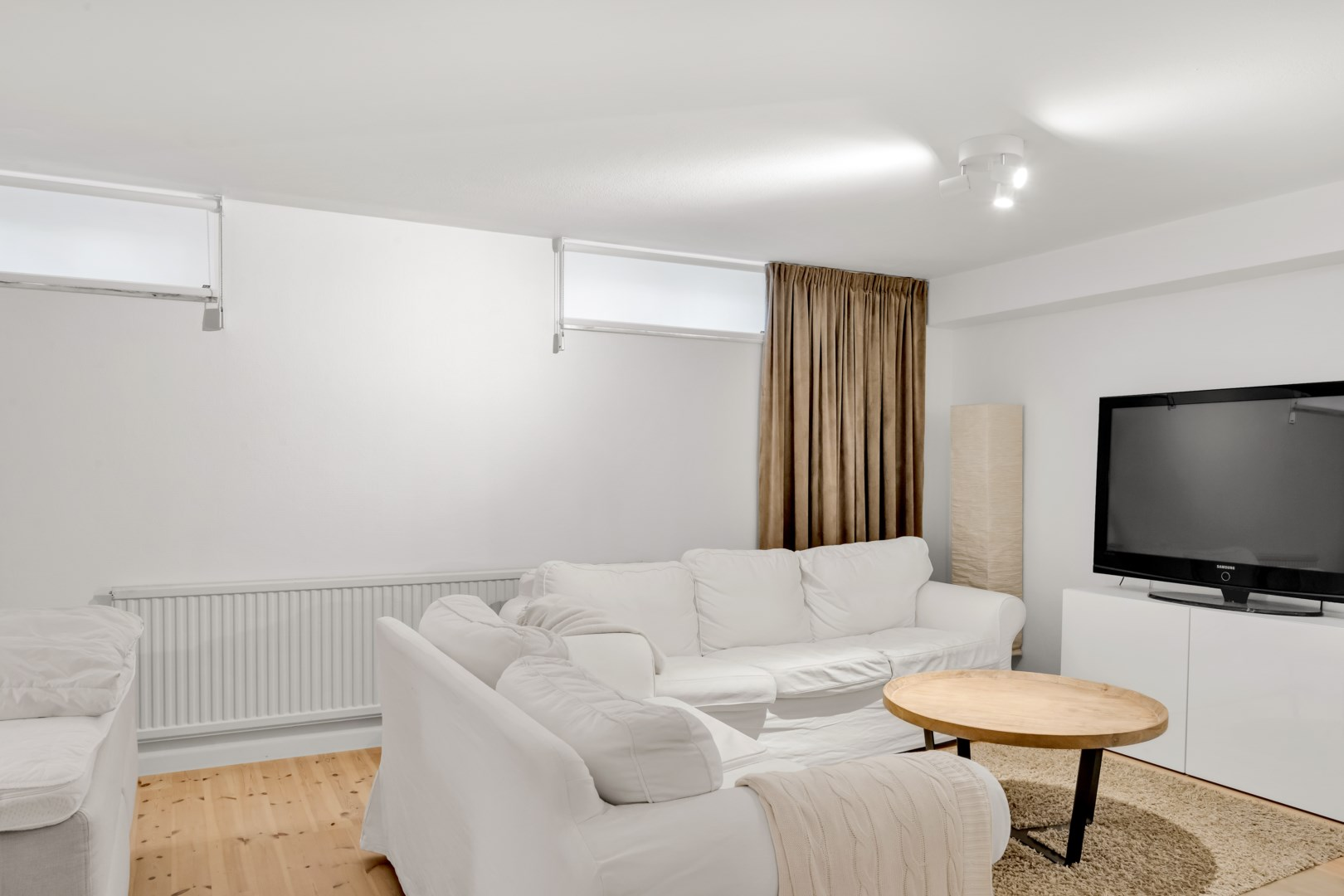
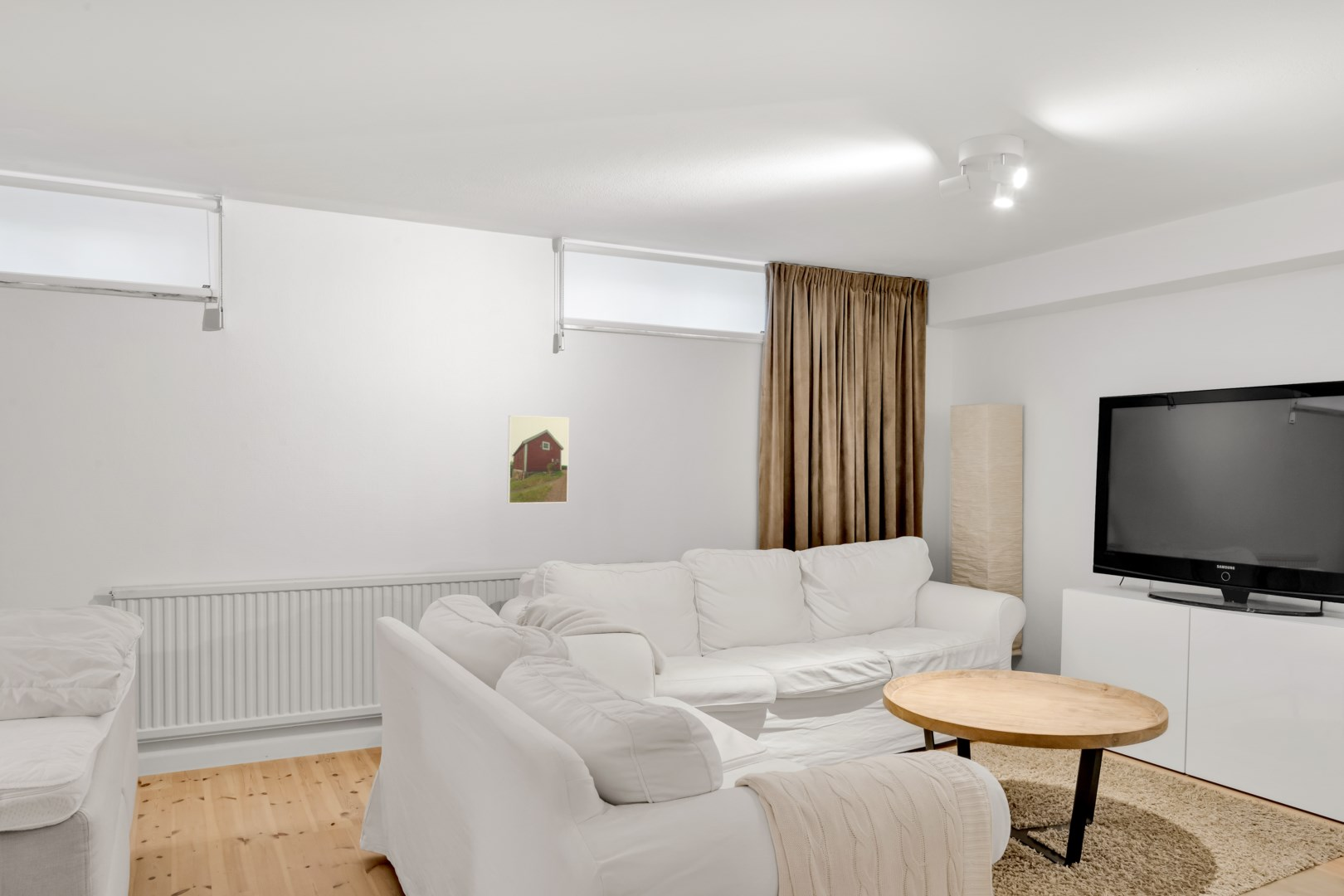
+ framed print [506,415,570,504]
